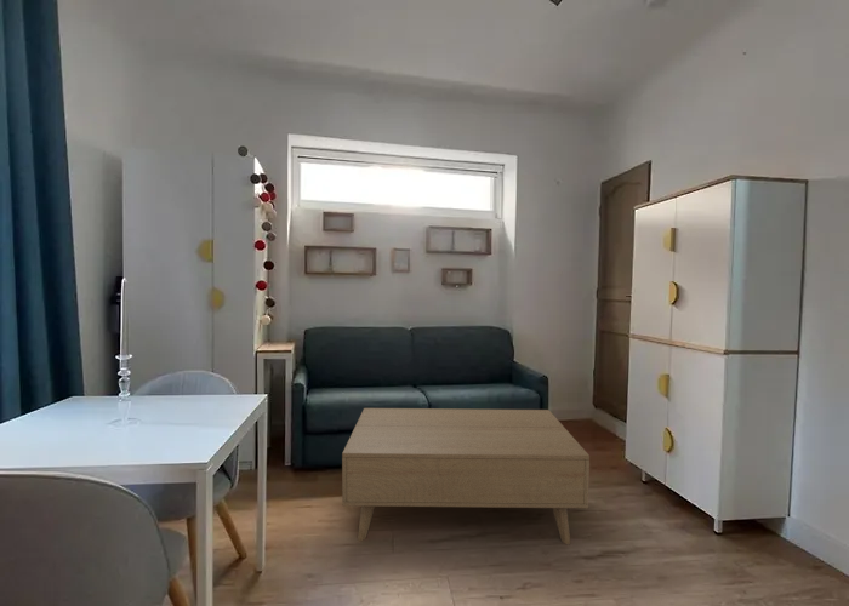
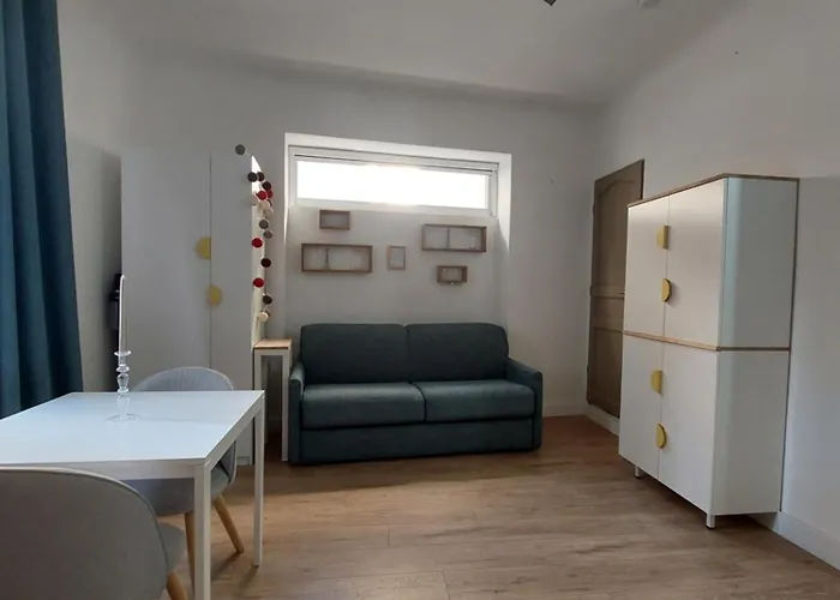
- coffee table [341,407,591,545]
